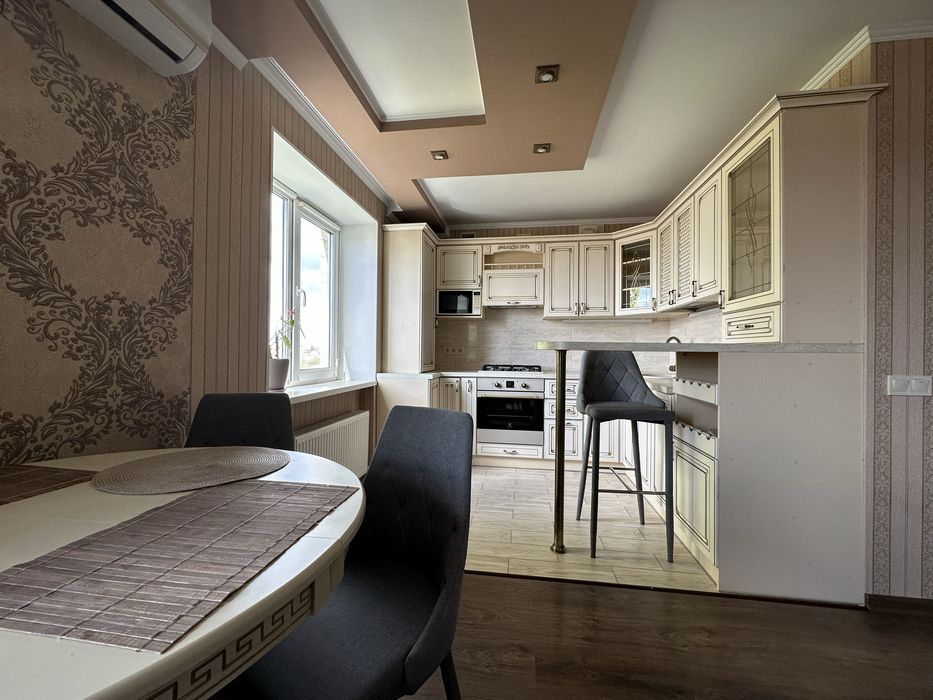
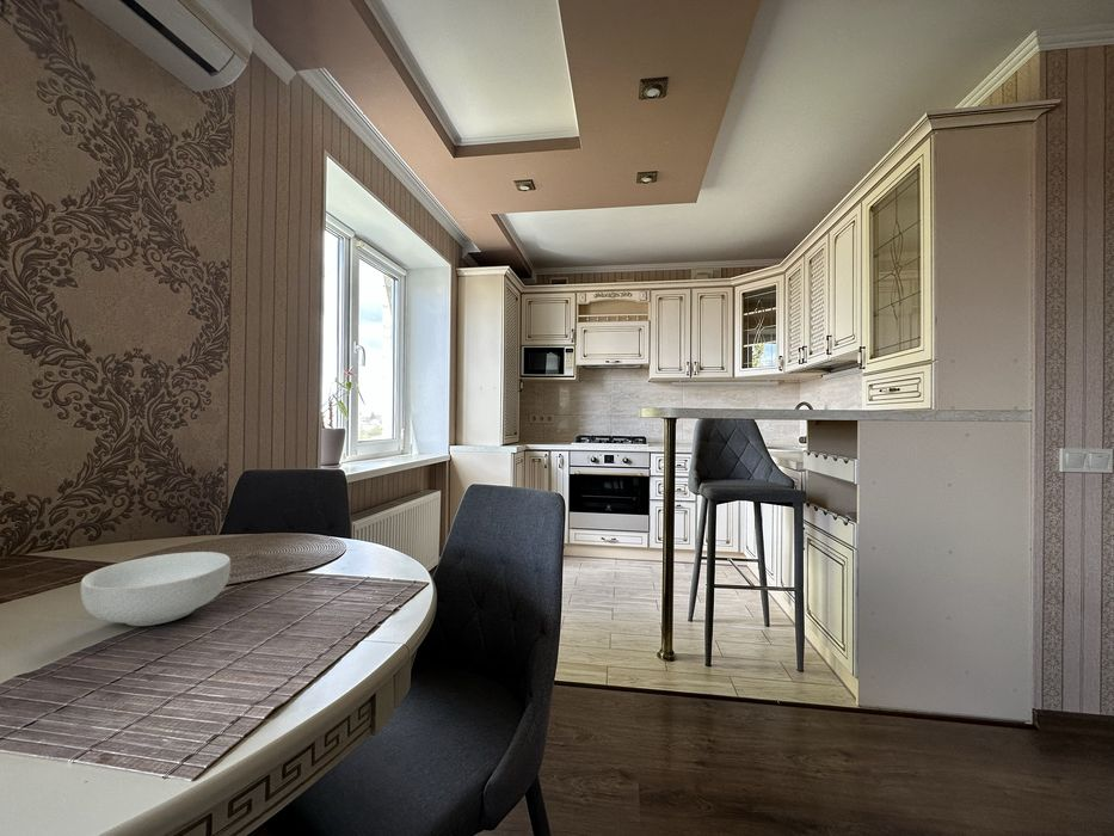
+ cereal bowl [80,551,232,627]
